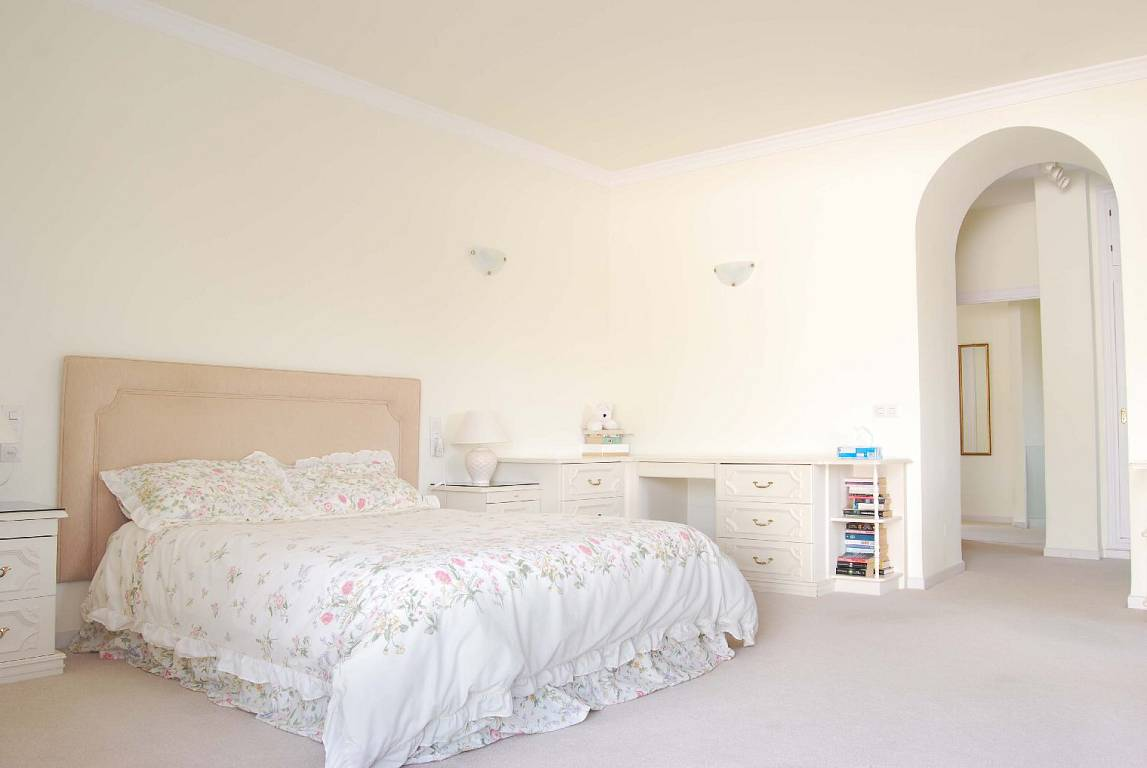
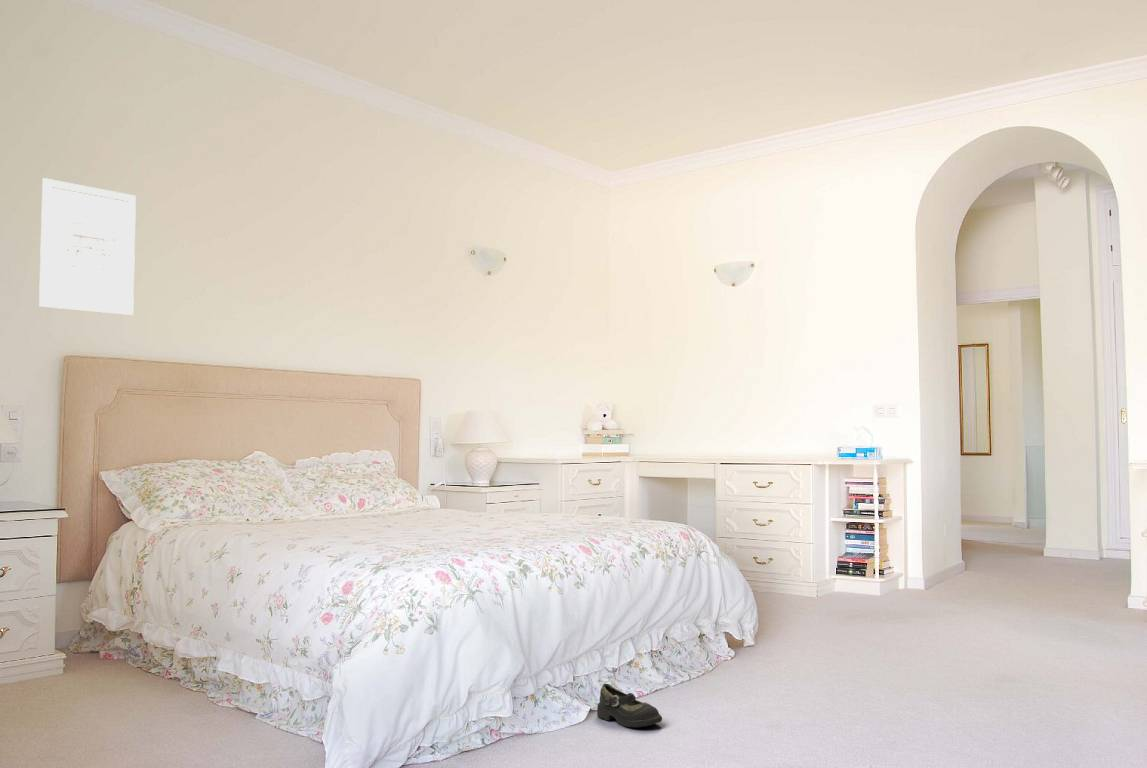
+ wall art [38,177,137,316]
+ shoe [596,683,663,729]
